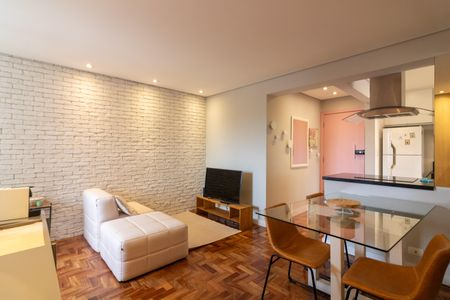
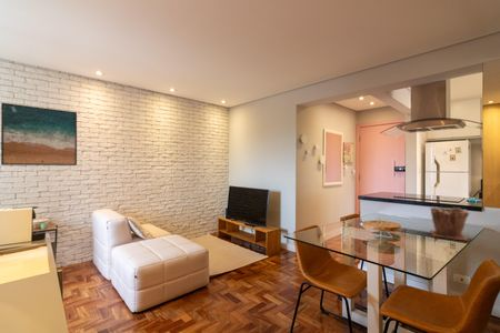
+ plant pot [430,205,471,242]
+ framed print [0,102,78,167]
